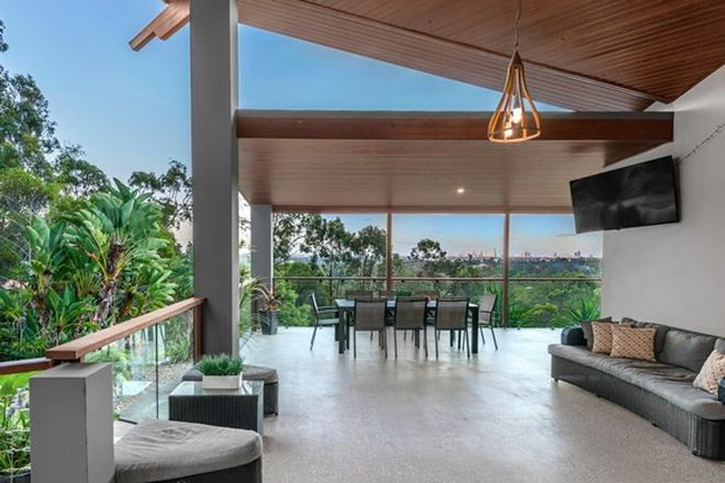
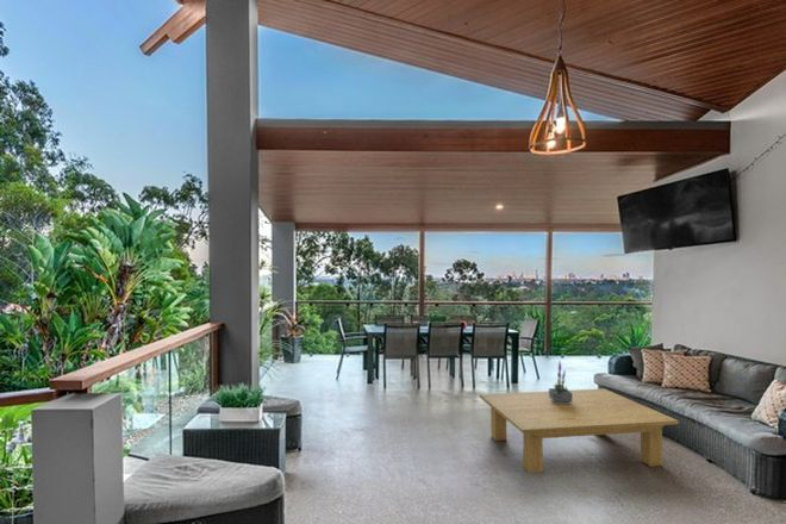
+ coffee table [479,387,680,474]
+ potted plant [548,361,573,404]
